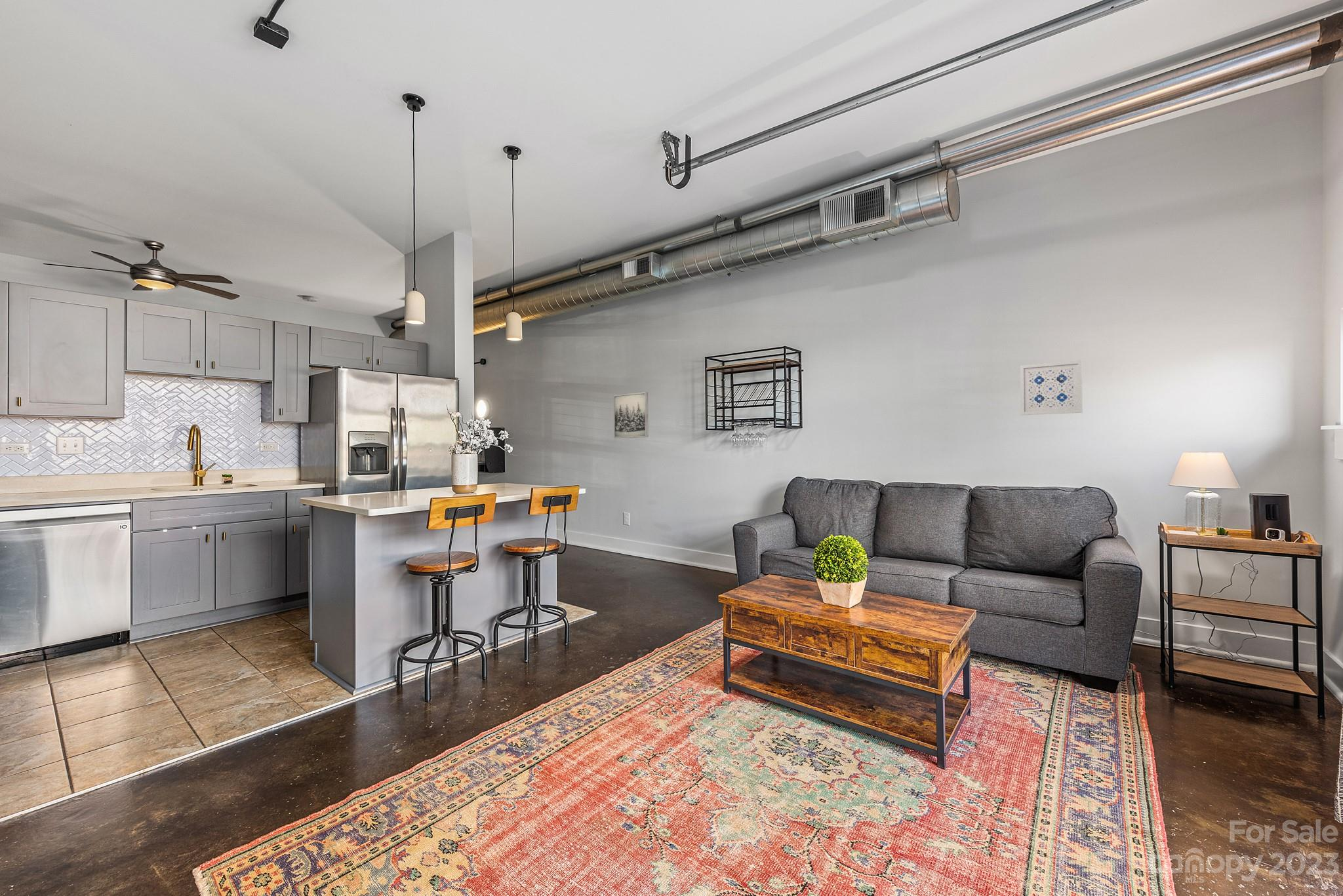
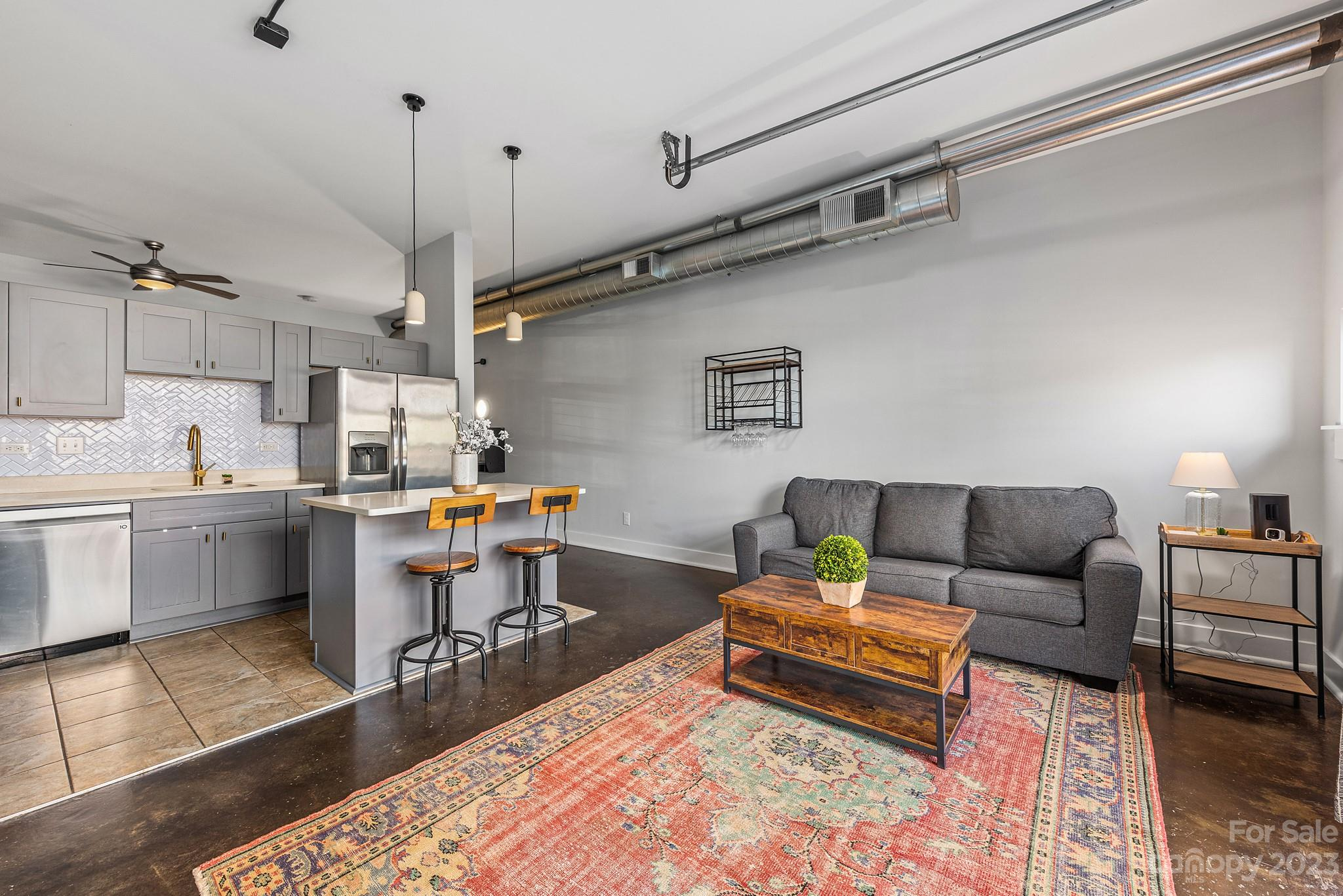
- wall art [1020,359,1083,416]
- wall art [613,391,649,438]
